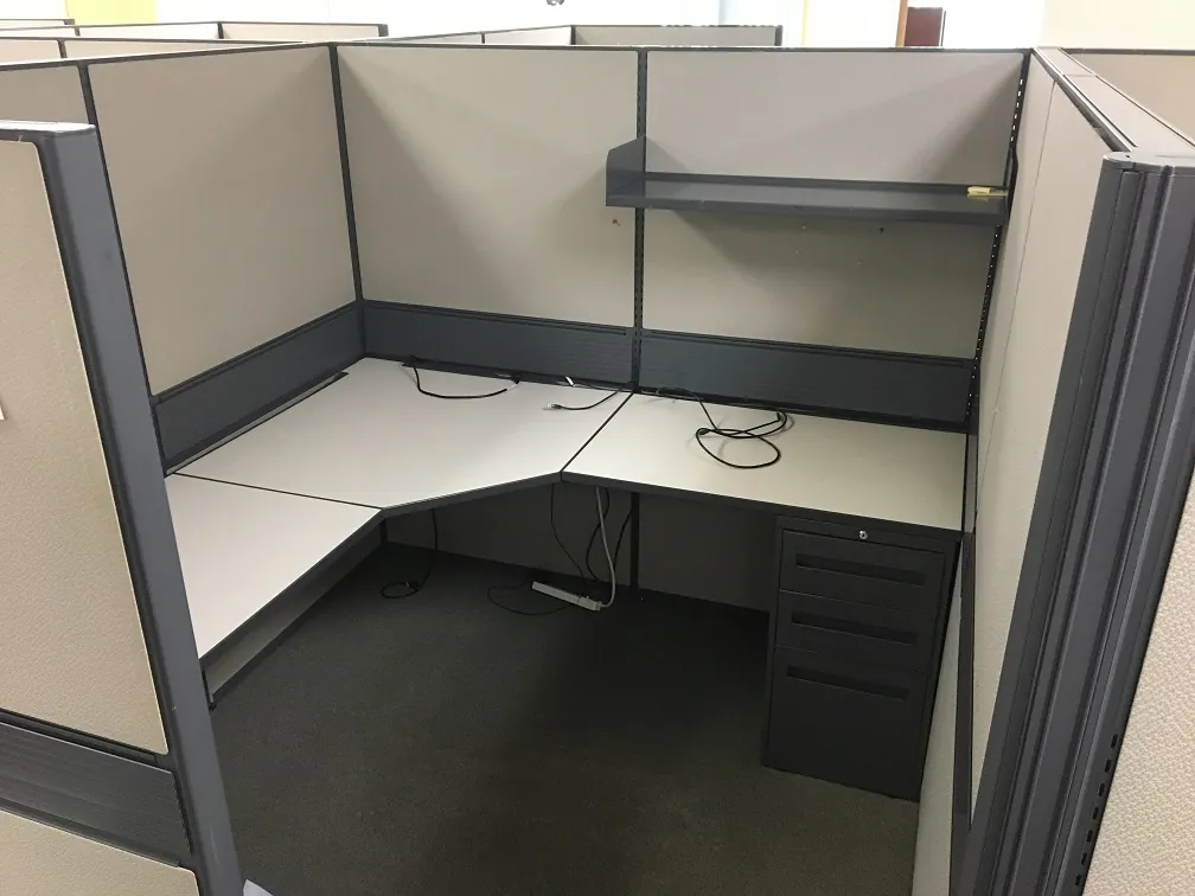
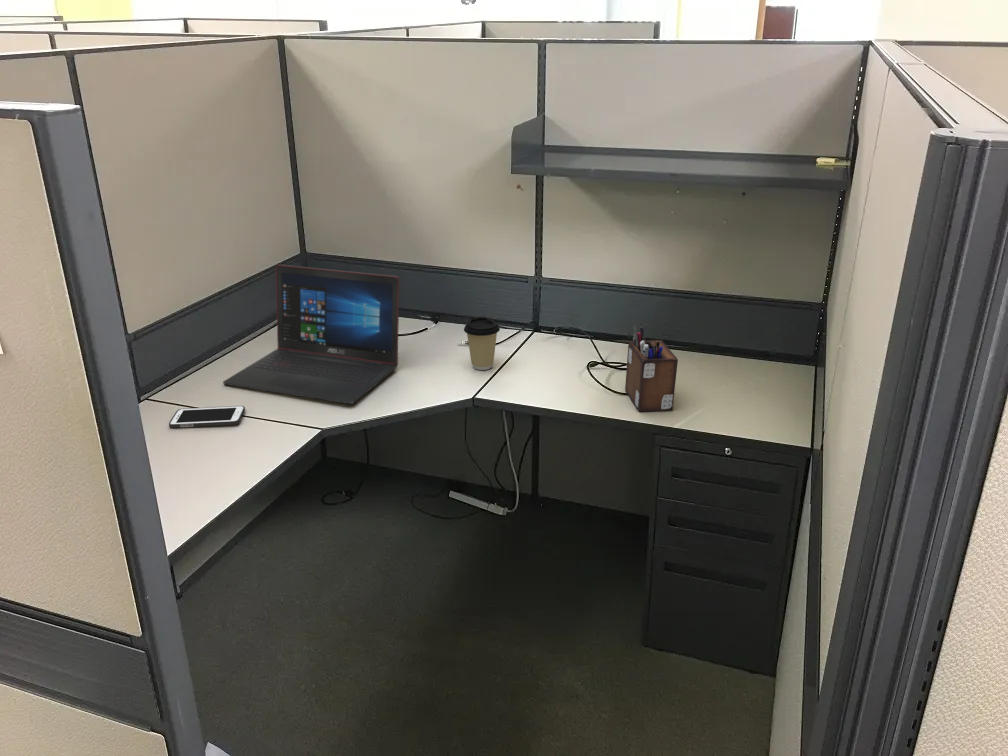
+ laptop [222,263,400,405]
+ desk organizer [624,322,679,413]
+ coffee cup [463,316,501,371]
+ cell phone [168,405,246,429]
